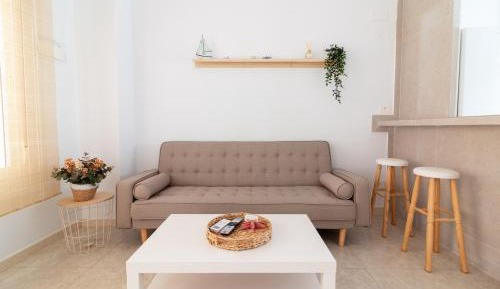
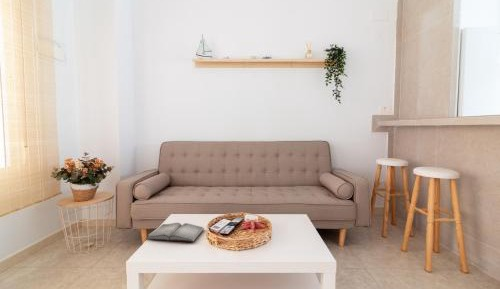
+ hardback book [145,222,205,243]
